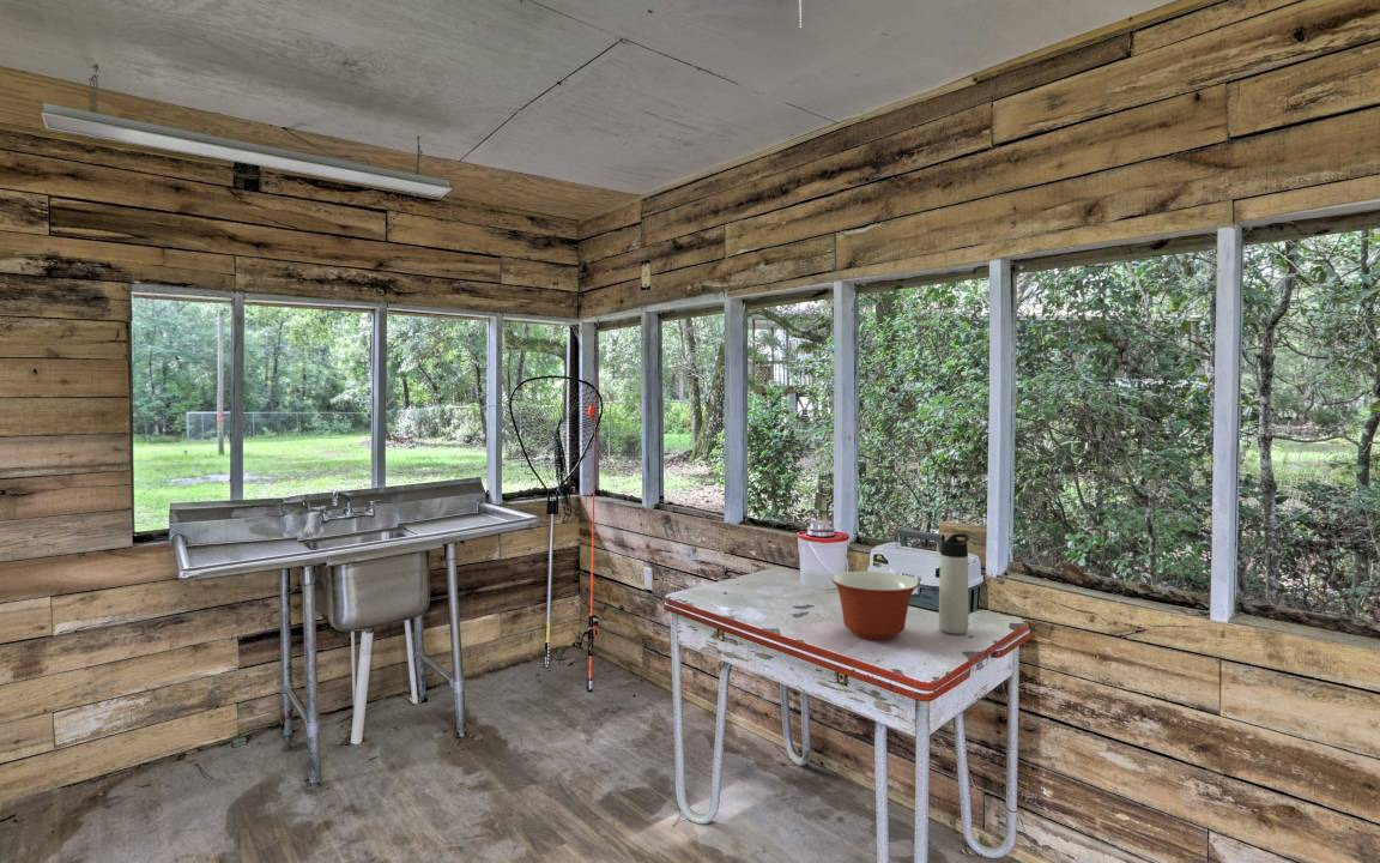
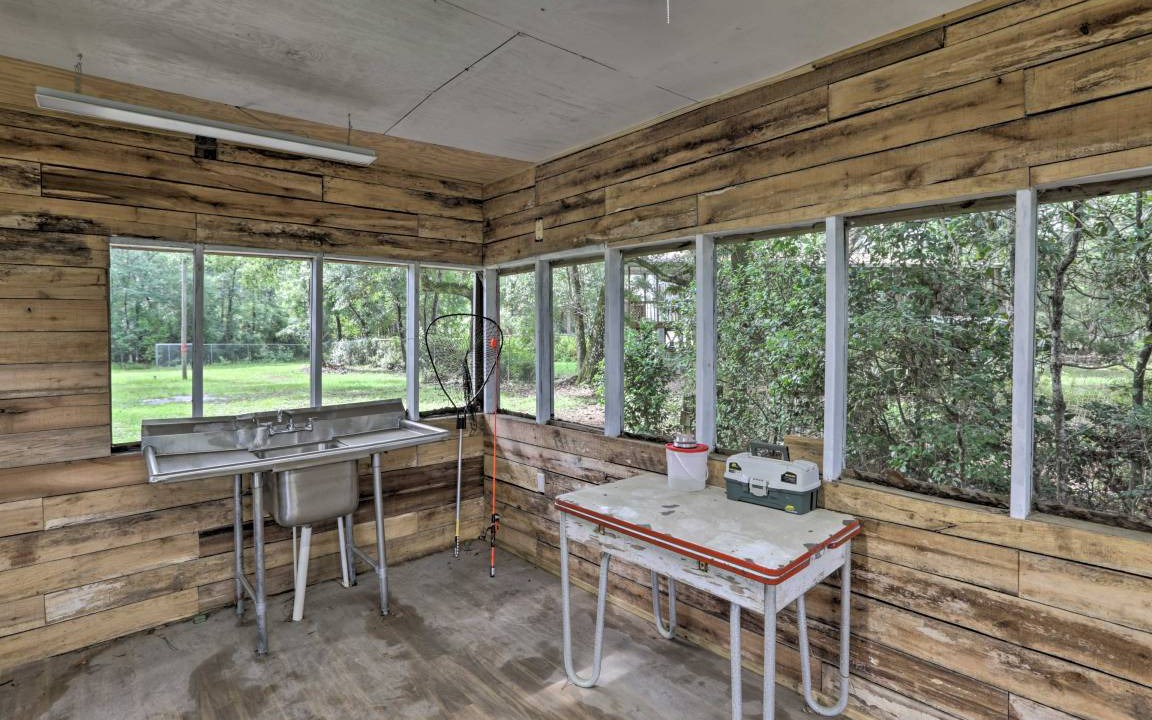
- mixing bowl [830,571,920,641]
- thermos bottle [938,532,970,635]
